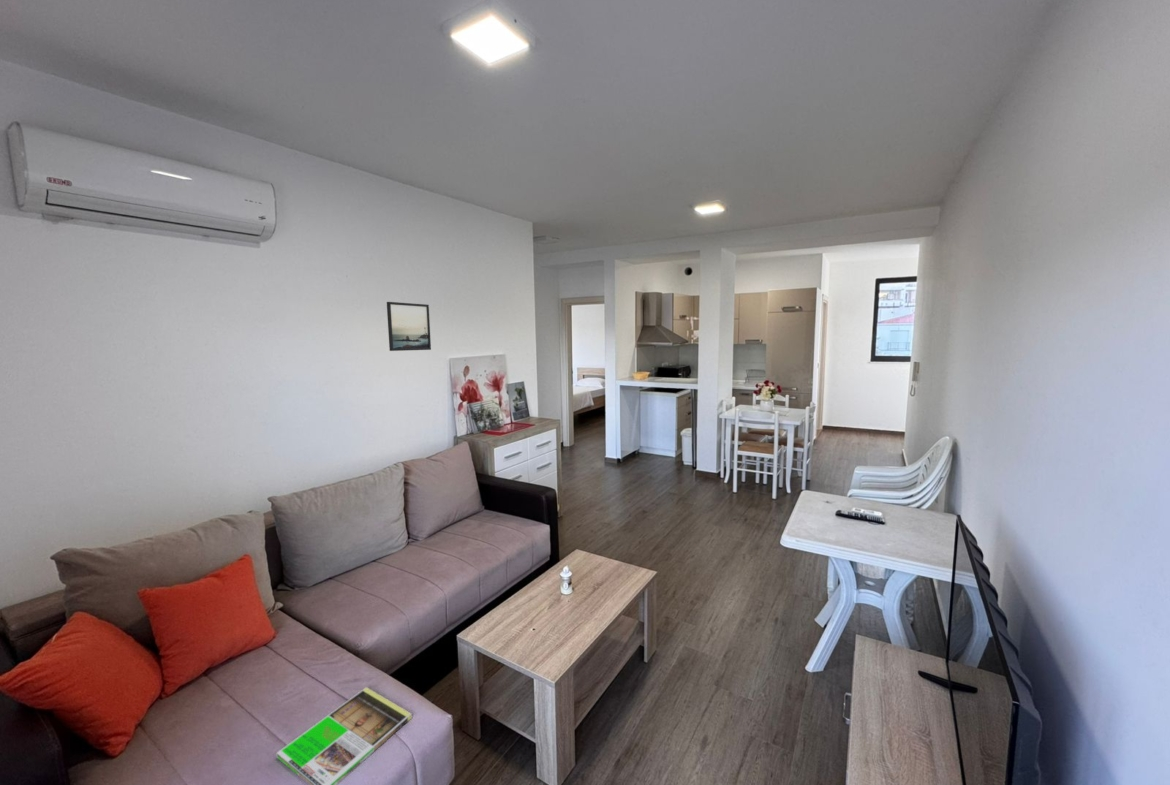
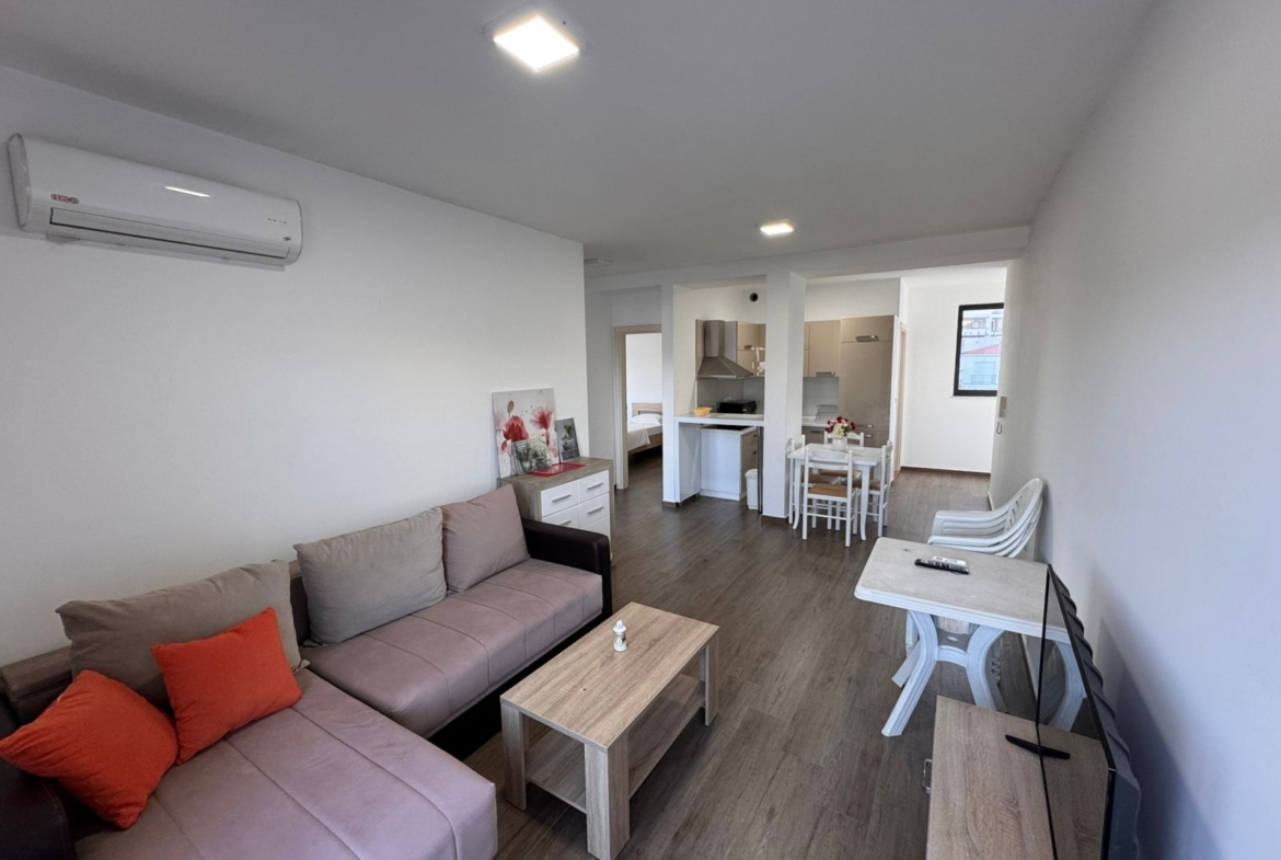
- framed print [386,301,432,352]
- magazine [276,686,413,785]
